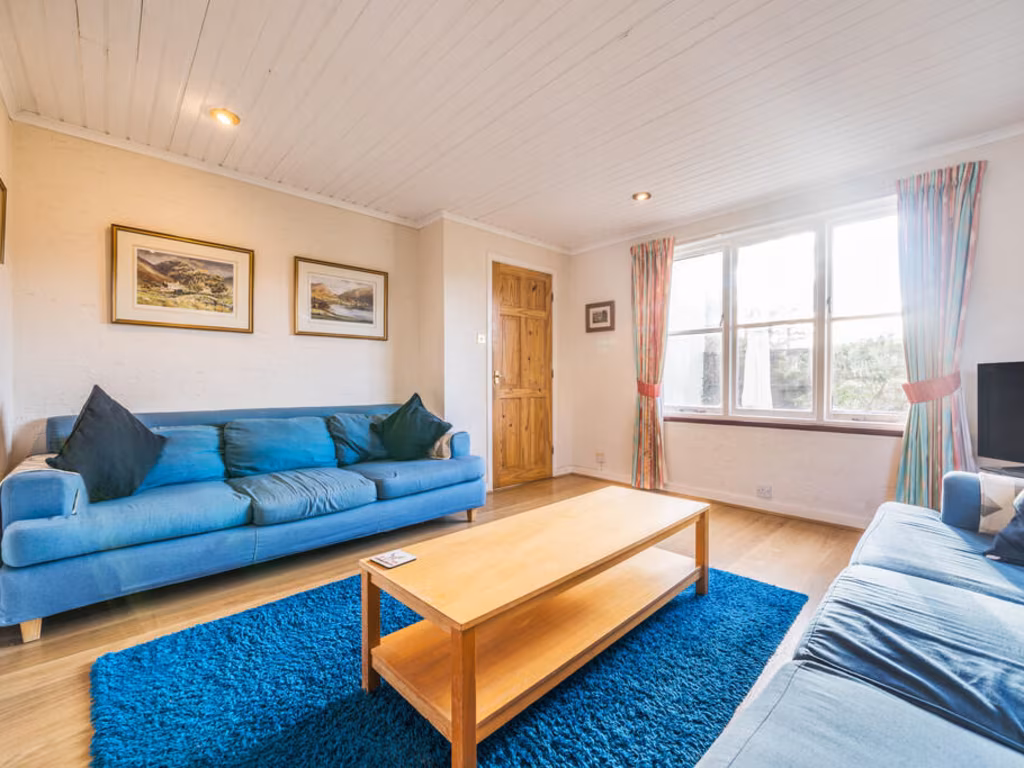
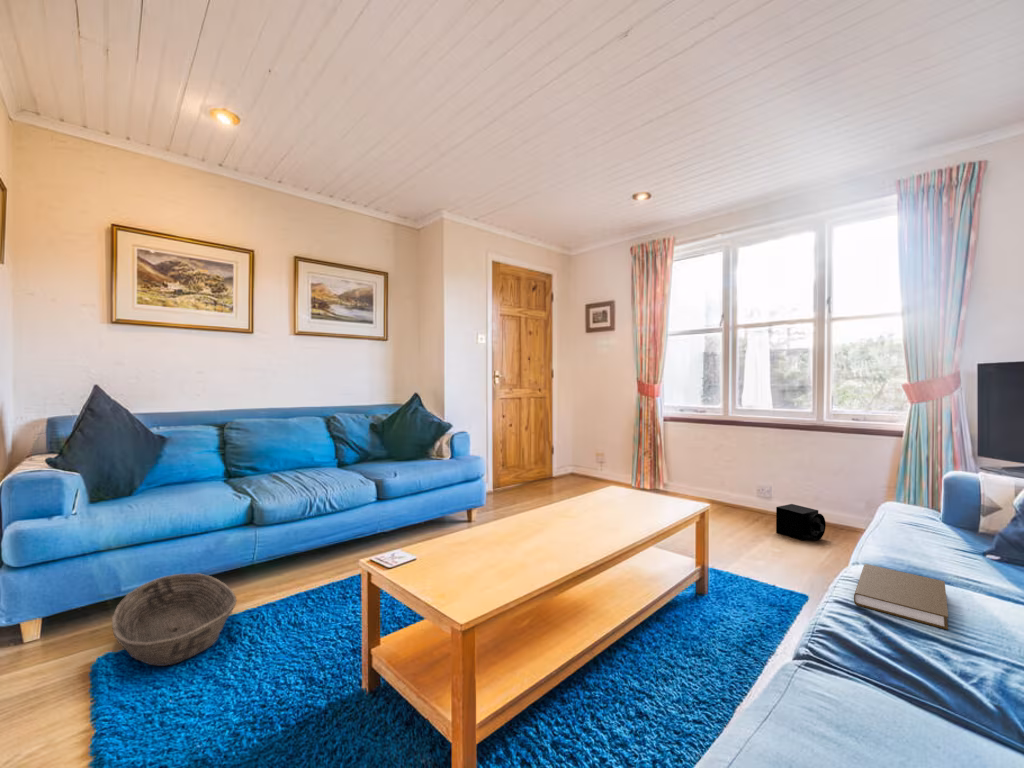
+ basket [111,573,238,667]
+ speaker [775,503,827,542]
+ book [853,563,949,631]
